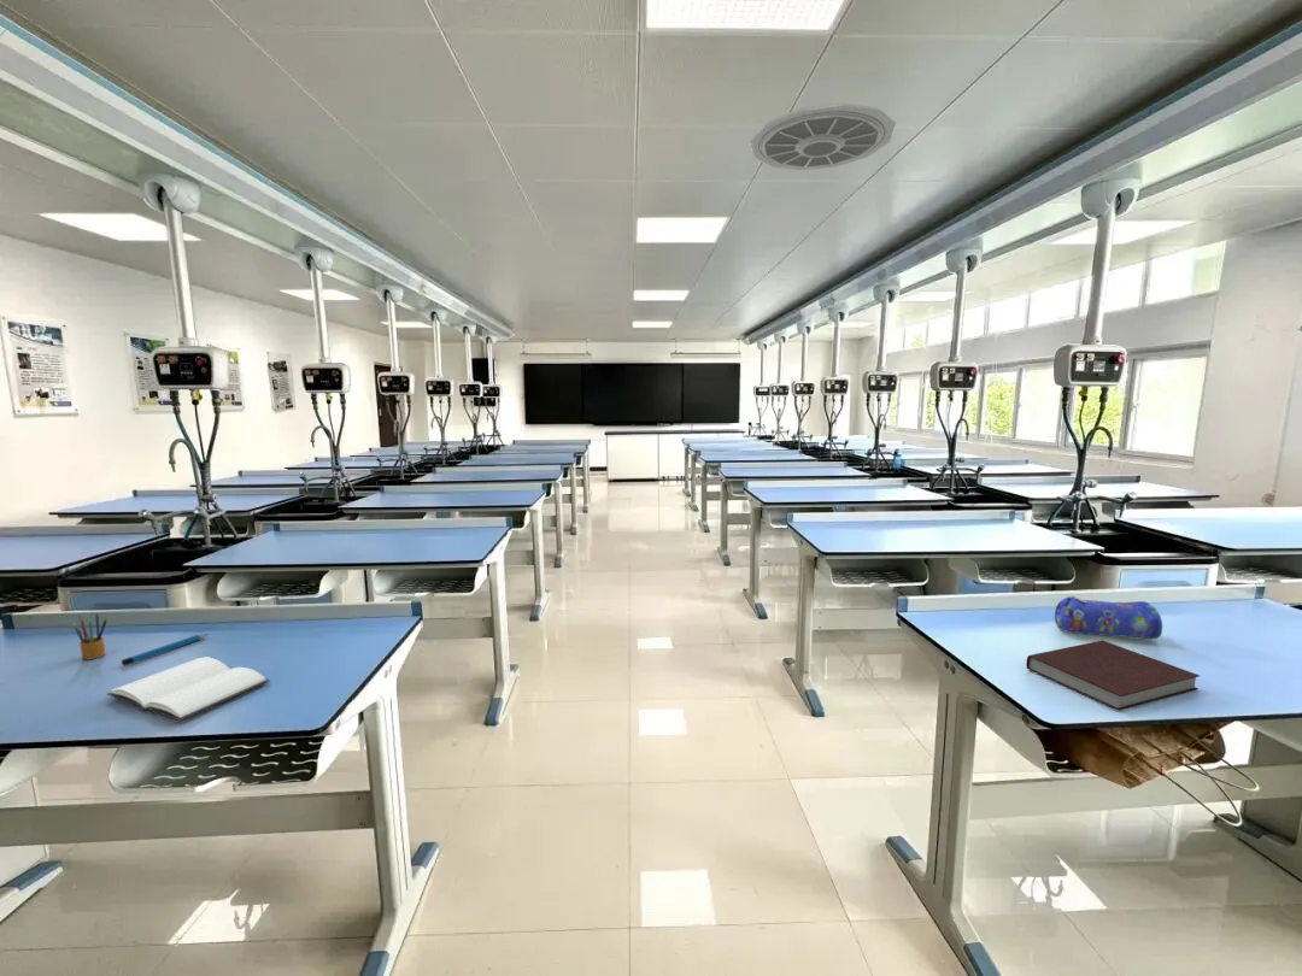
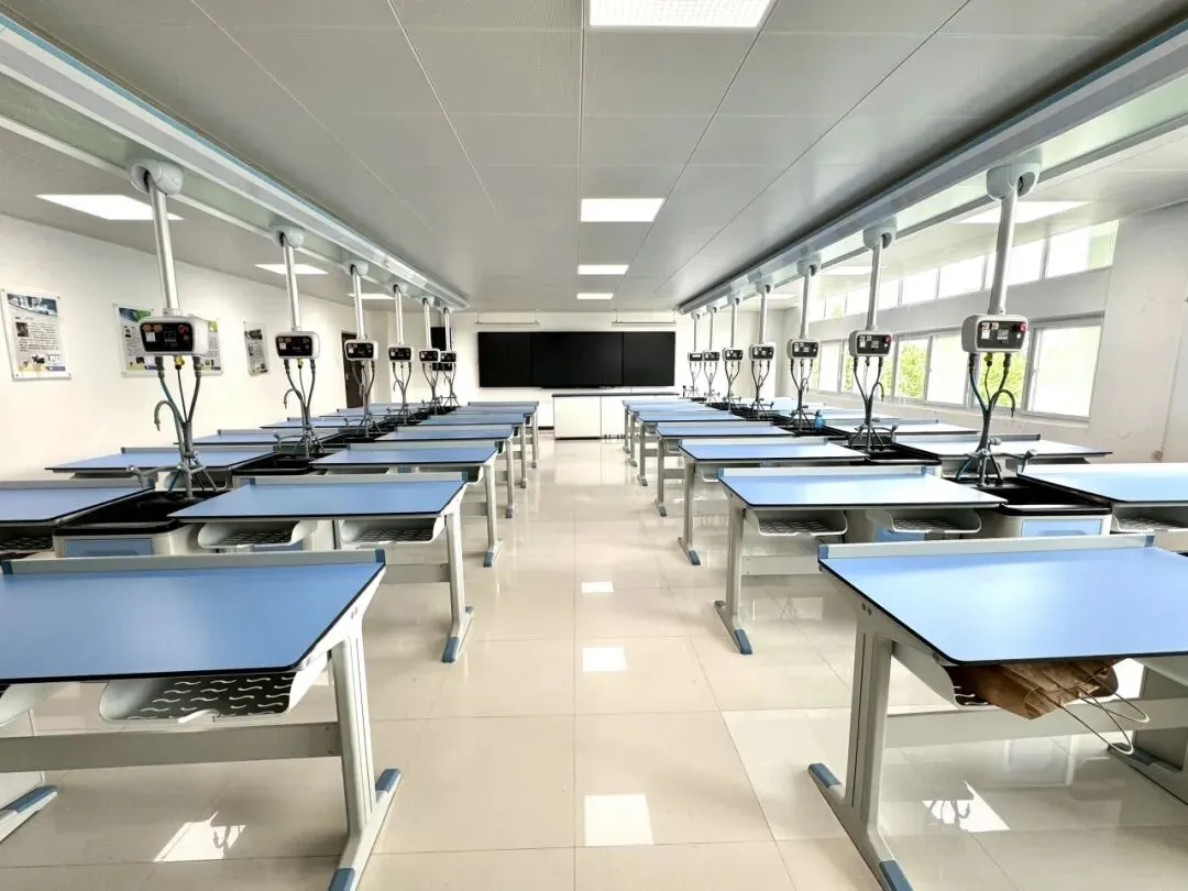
- pencil box [71,611,108,660]
- pencil case [1054,595,1163,640]
- book [105,655,271,722]
- pencil [121,633,209,668]
- notebook [1025,639,1201,712]
- ceiling vent [749,102,897,171]
